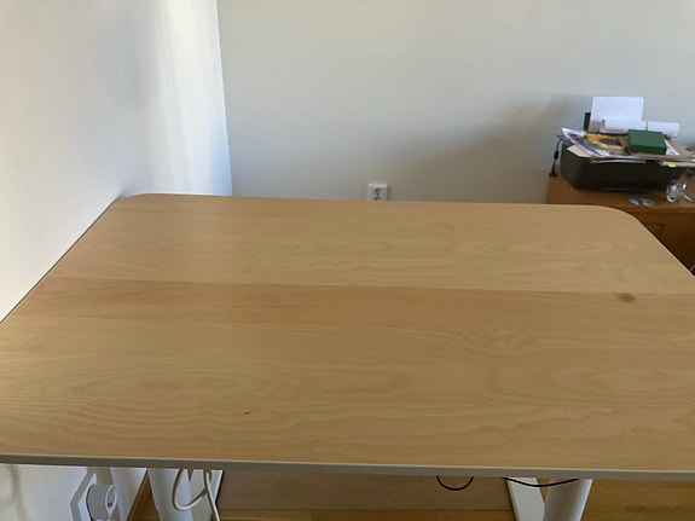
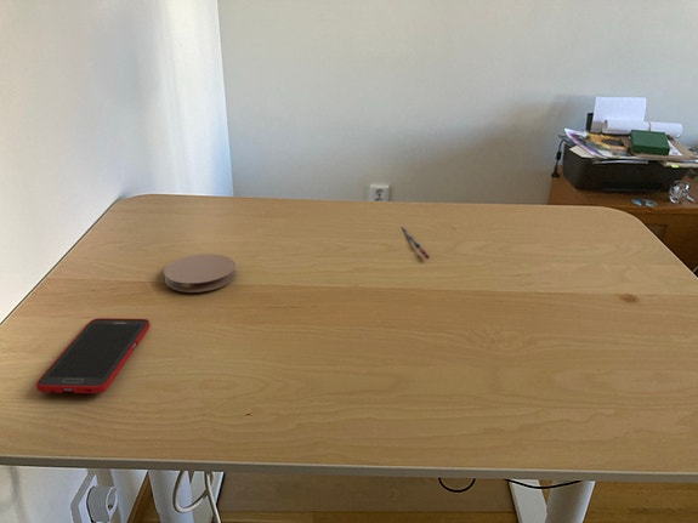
+ pen [401,226,432,260]
+ coaster [163,252,237,294]
+ cell phone [35,317,151,394]
